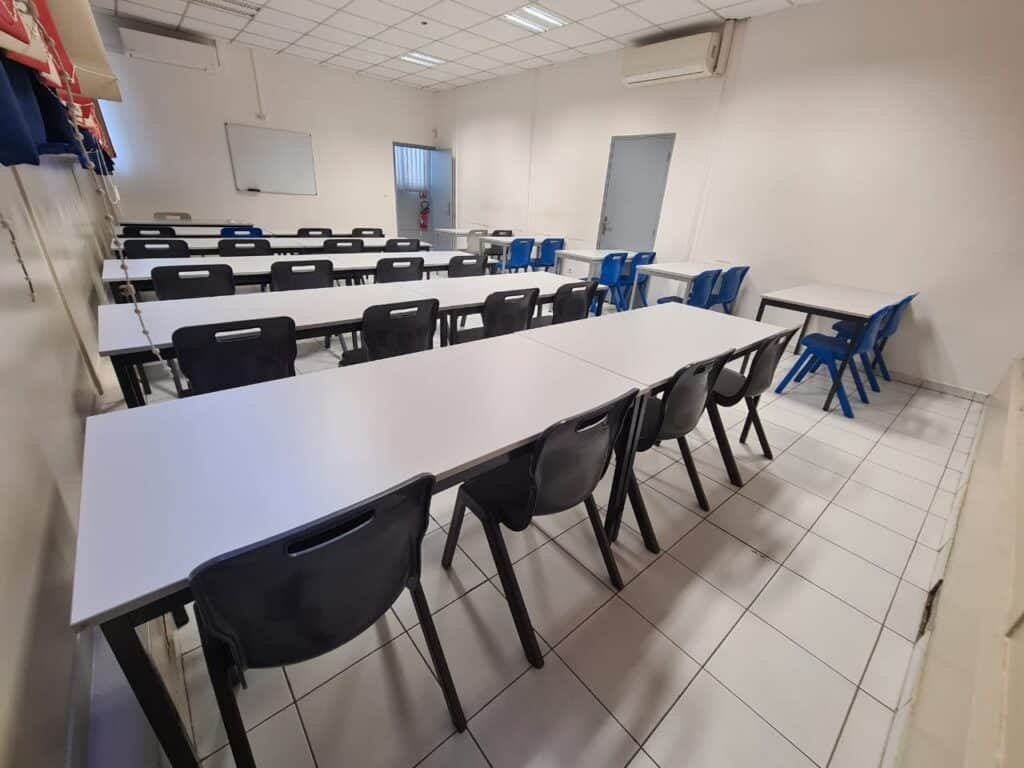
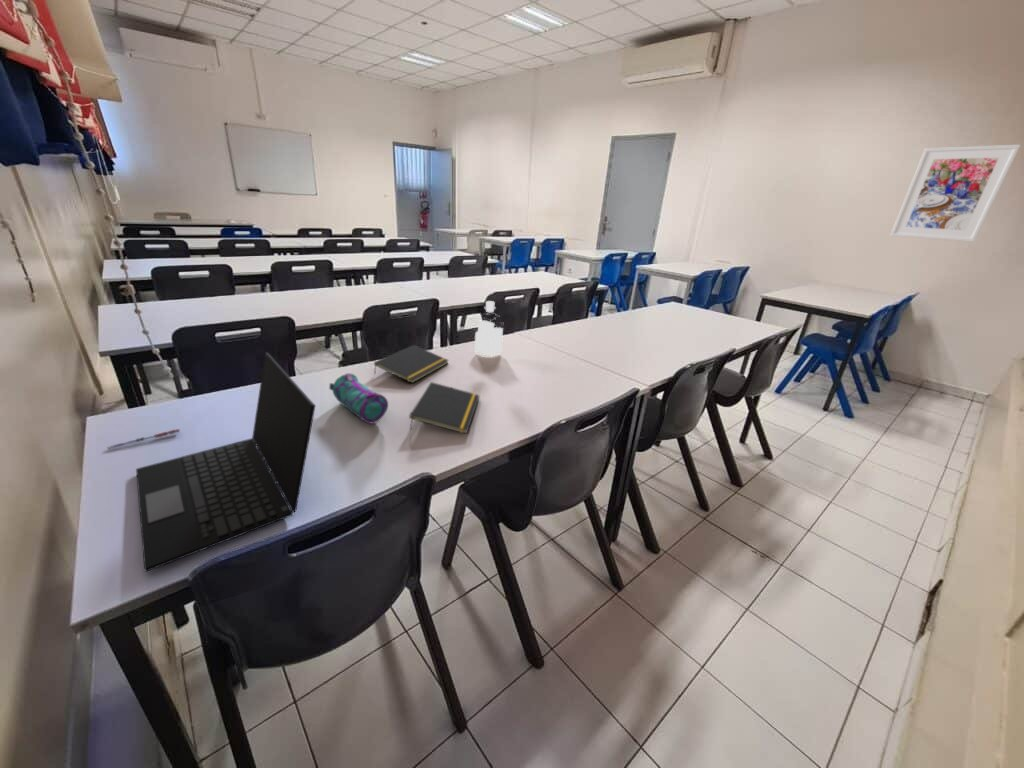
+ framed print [889,144,1022,243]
+ pencil case [328,372,389,424]
+ bottle [473,300,504,358]
+ laptop [135,351,316,573]
+ pen [106,428,181,451]
+ notepad [408,381,481,435]
+ notepad [373,344,450,384]
